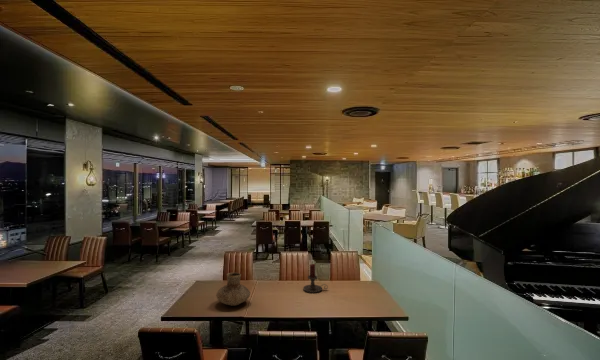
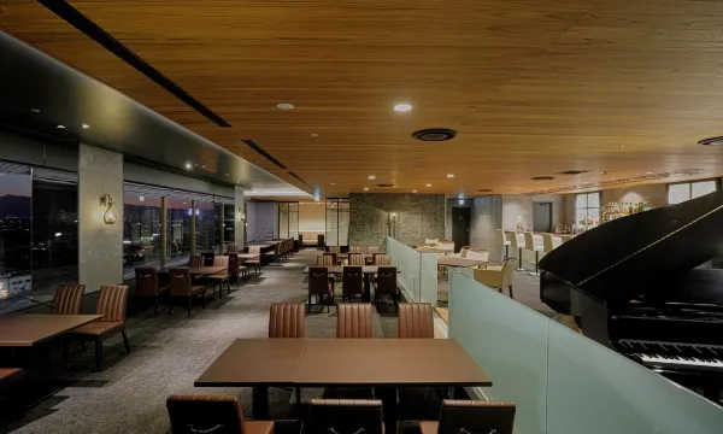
- candle holder [302,263,329,294]
- vase [215,271,251,307]
